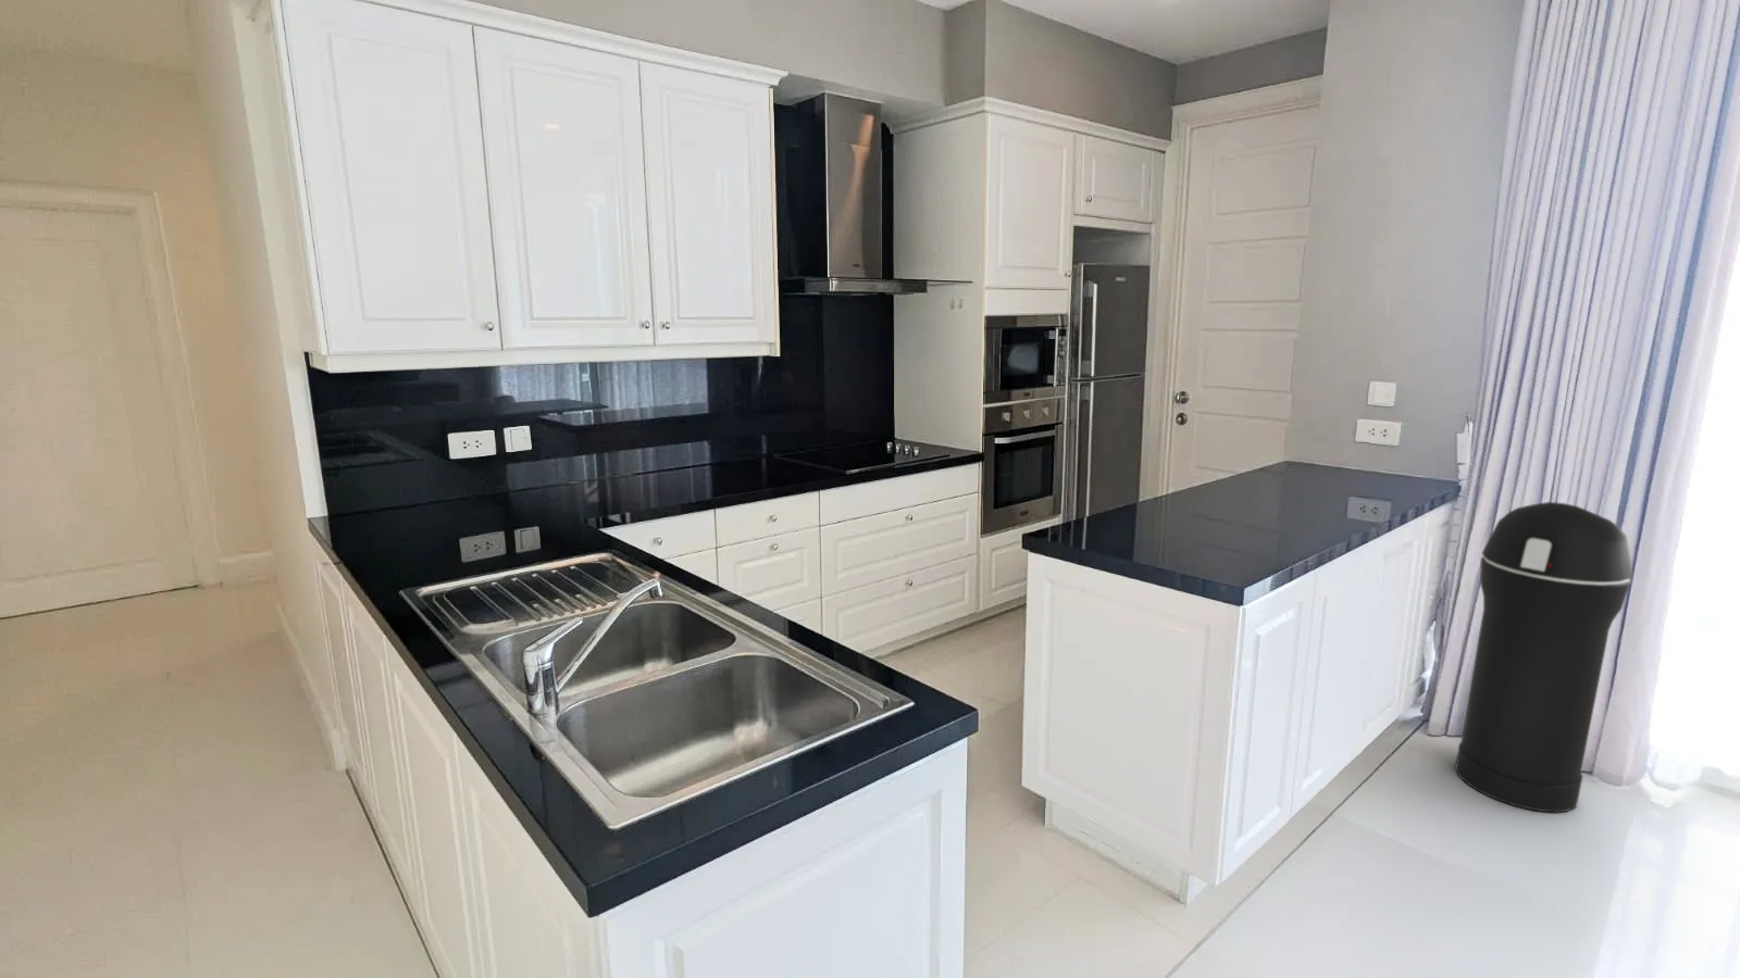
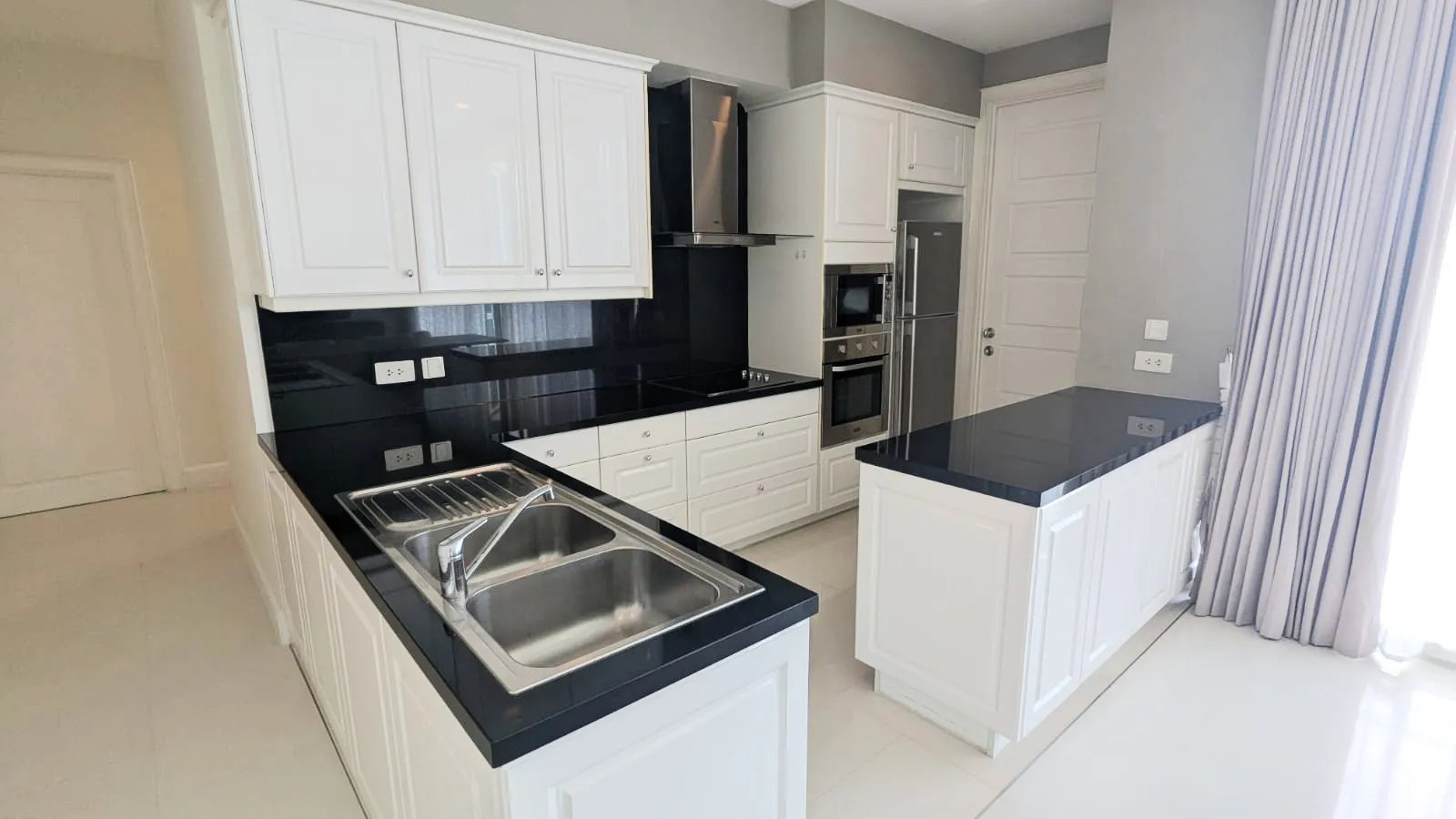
- trash can [1454,502,1635,814]
